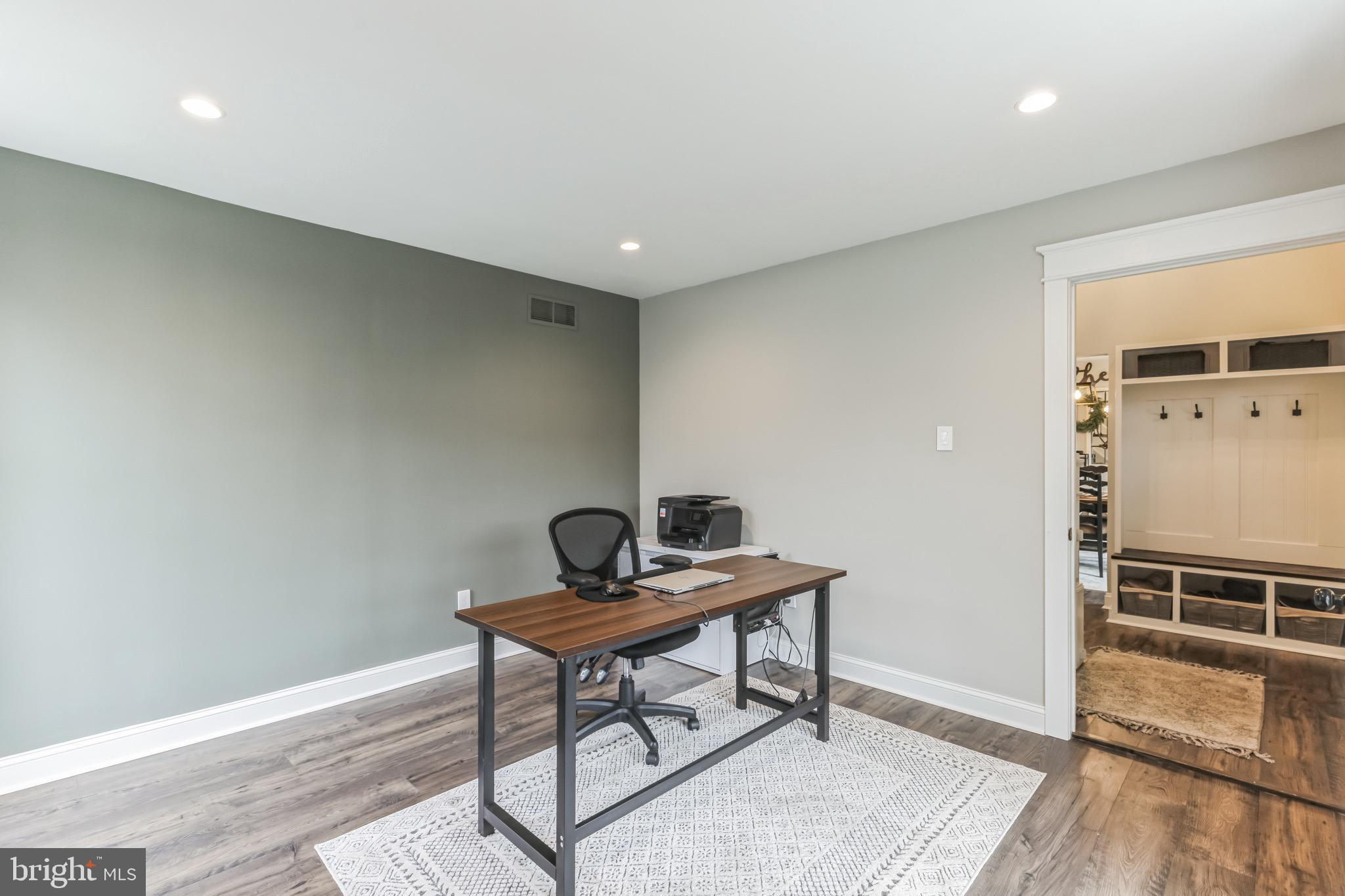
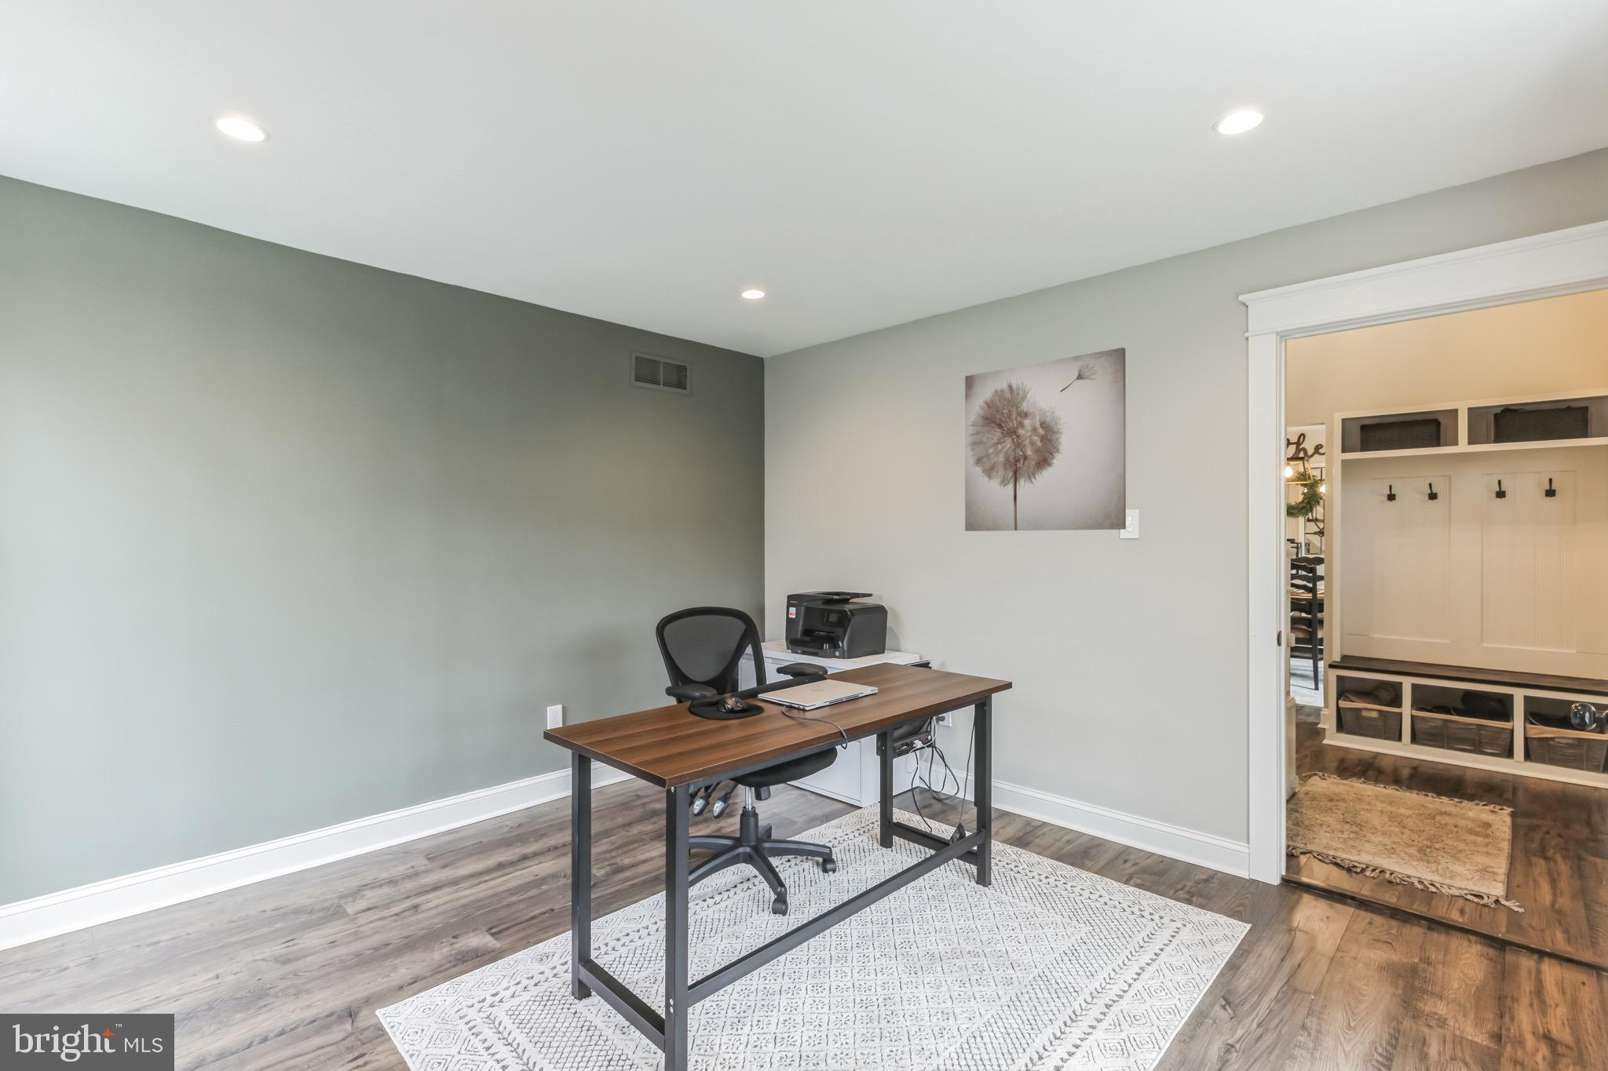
+ wall art [964,347,1126,532]
